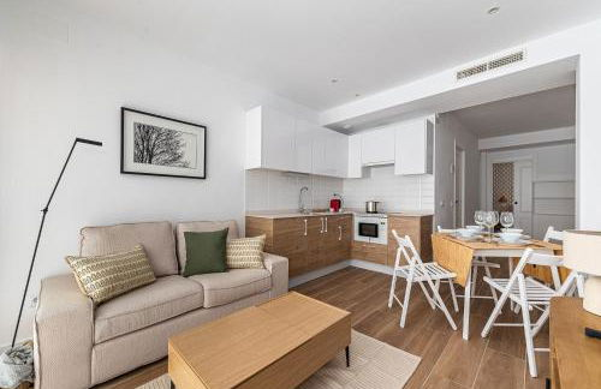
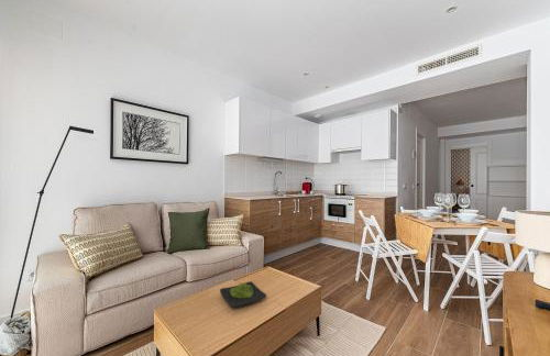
+ wasabi [219,280,267,308]
